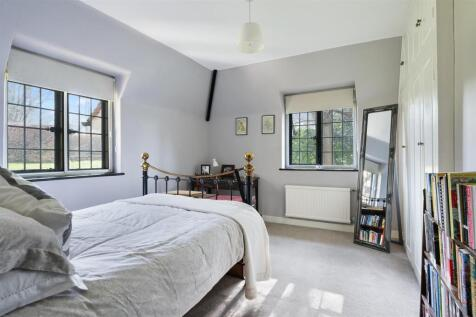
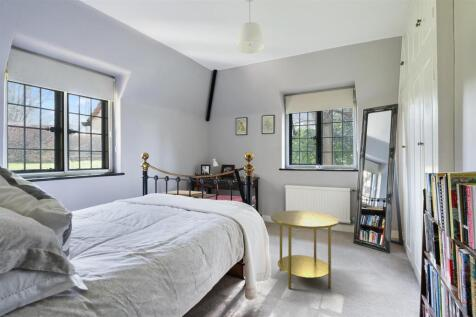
+ side table [270,210,340,290]
